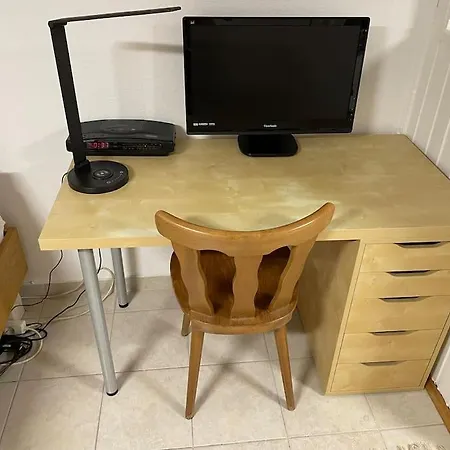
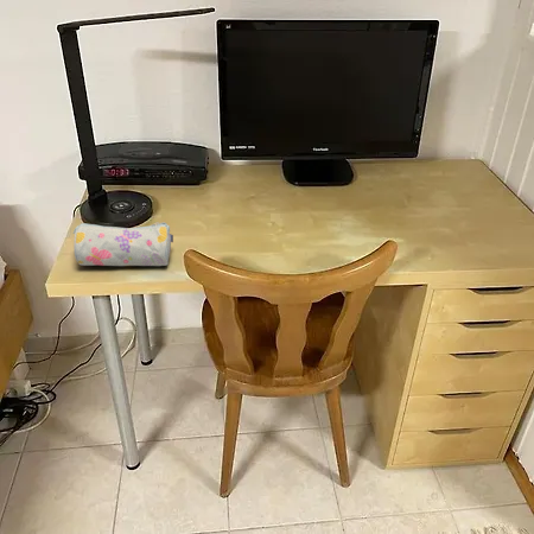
+ pencil case [72,221,174,267]
